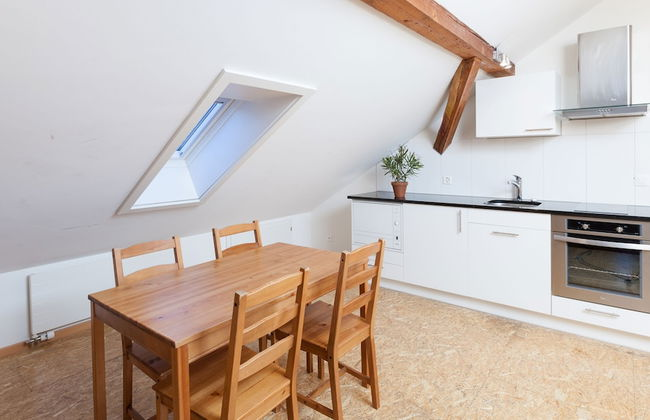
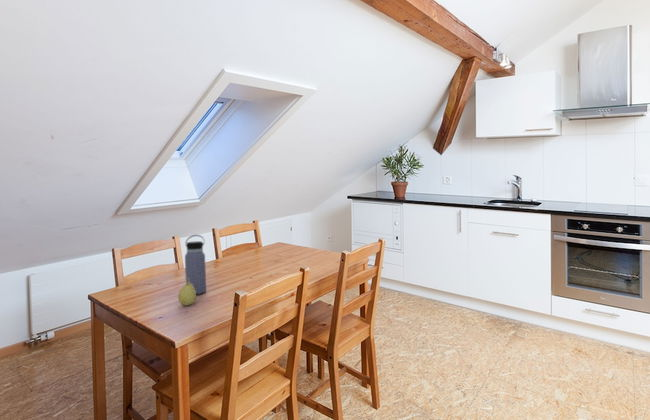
+ fruit [177,278,197,307]
+ water bottle [184,234,207,295]
